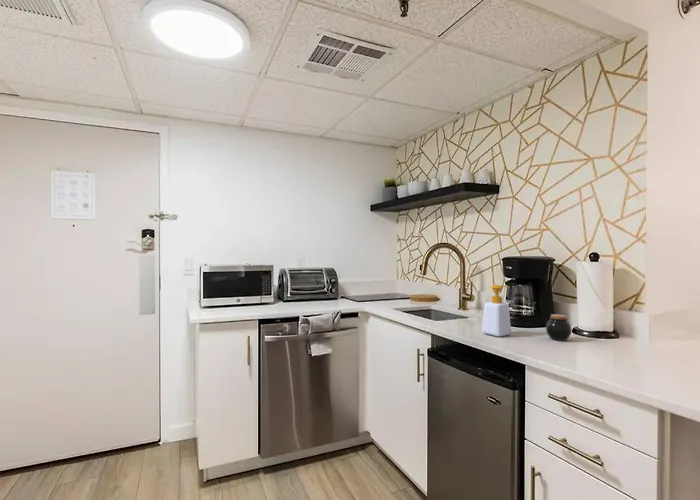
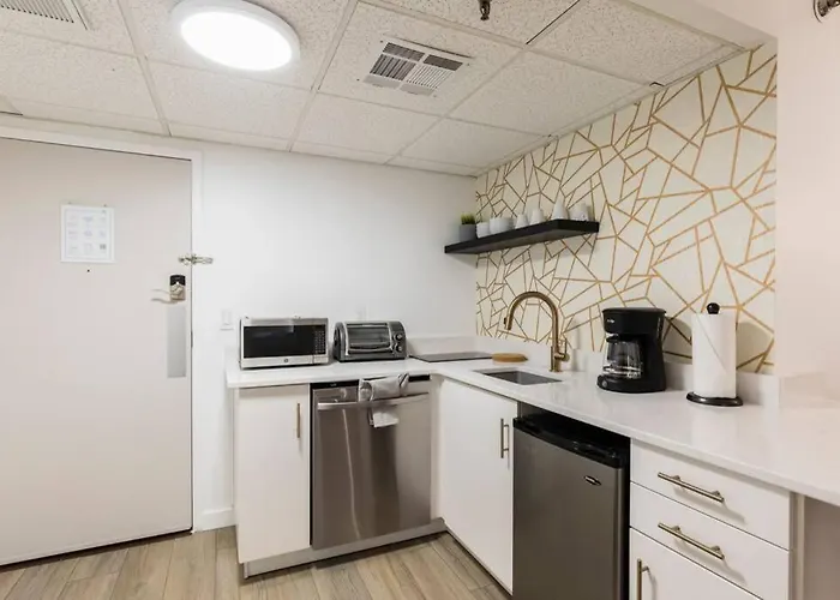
- jar [545,313,572,342]
- soap bottle [481,284,512,338]
